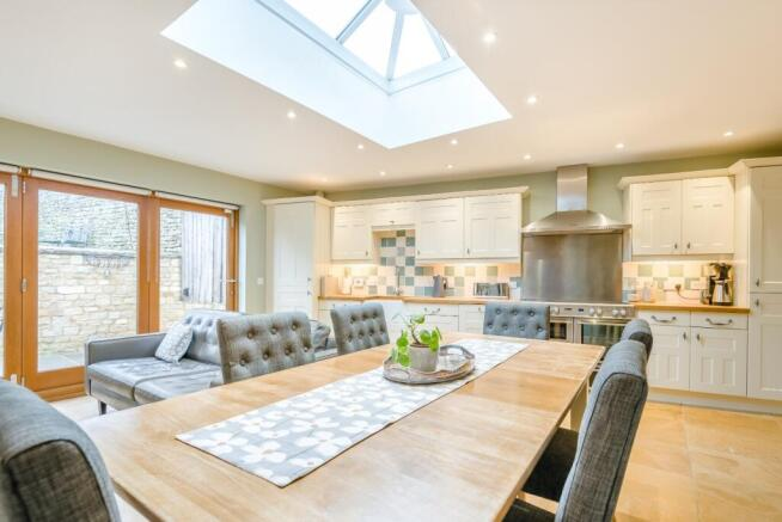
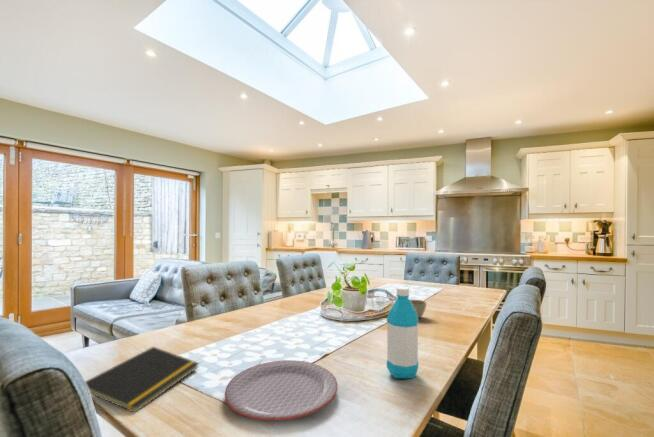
+ plate [224,359,339,422]
+ notepad [84,346,200,413]
+ water bottle [386,286,420,379]
+ flower pot [409,299,427,319]
